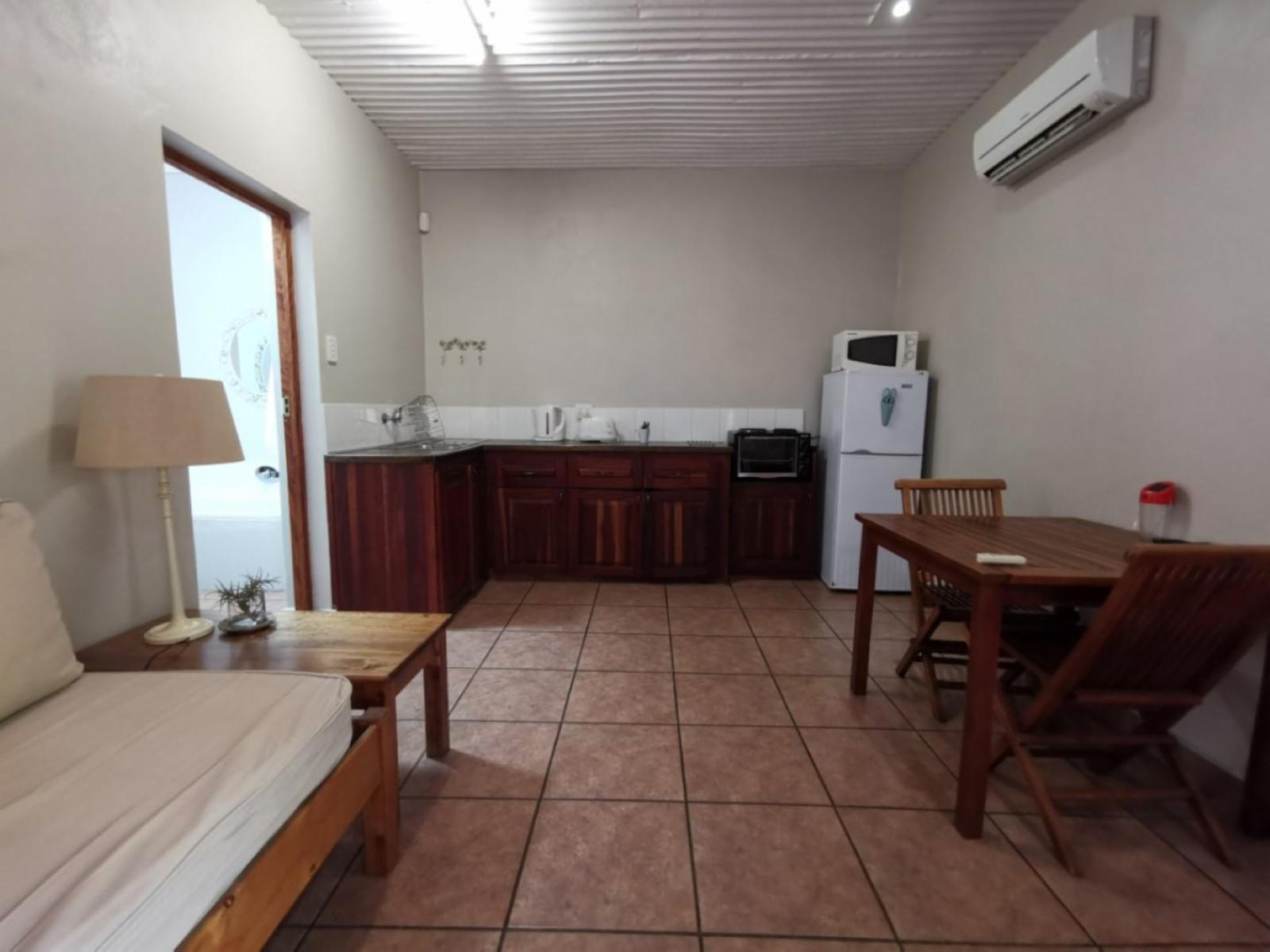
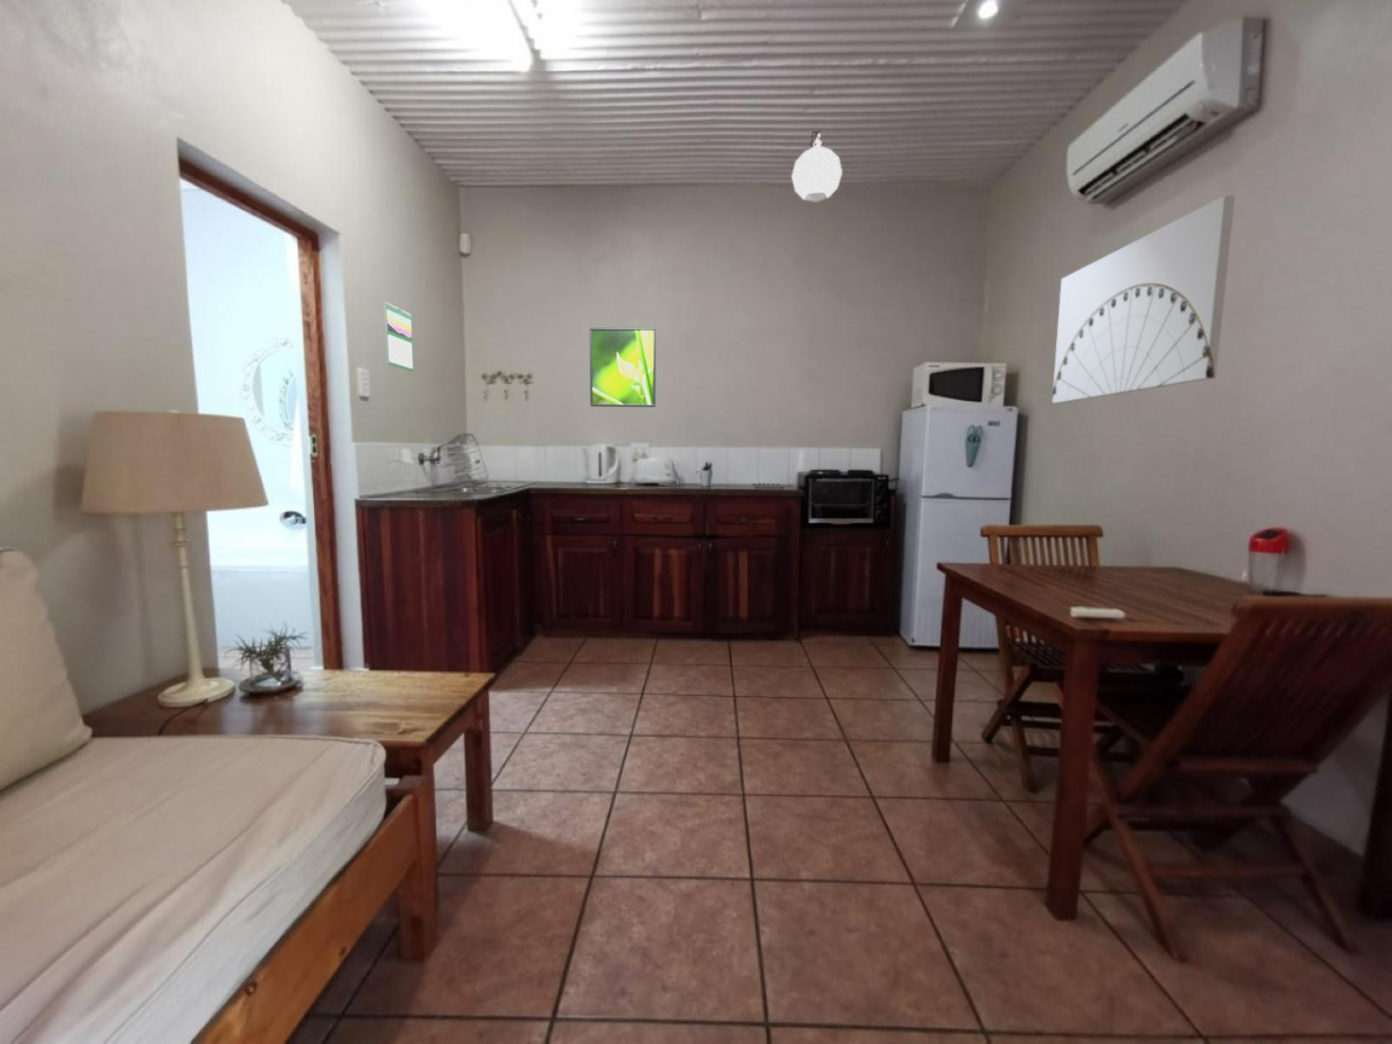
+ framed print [589,327,657,408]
+ calendar [384,300,415,373]
+ pendant light [791,129,843,204]
+ wall art [1051,195,1235,405]
